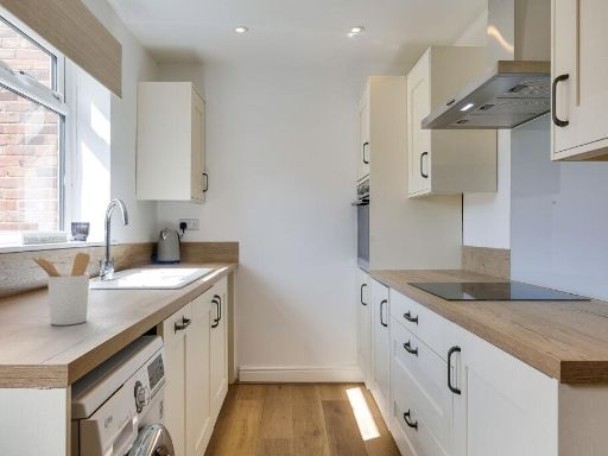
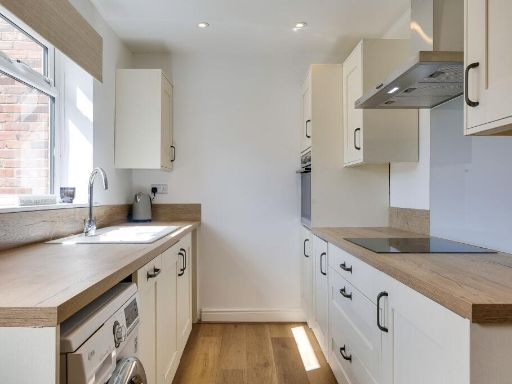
- utensil holder [32,252,91,327]
